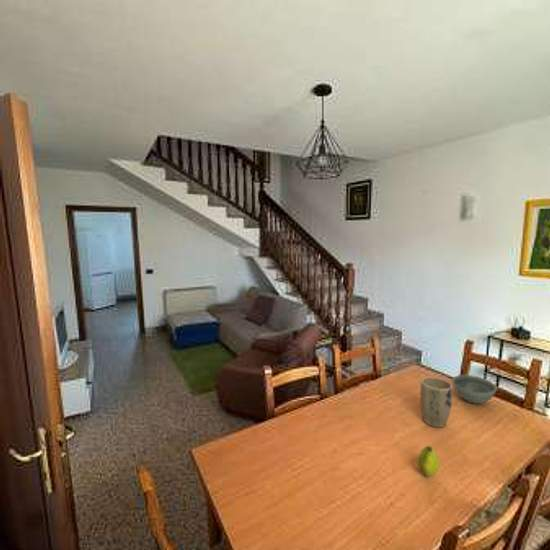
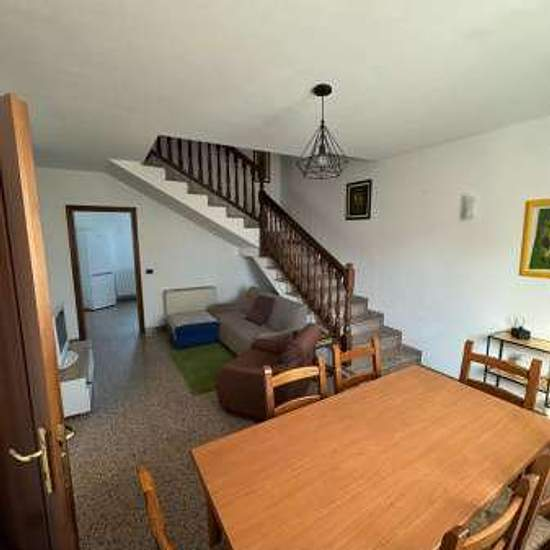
- bowl [451,374,498,405]
- fruit [416,445,441,478]
- plant pot [419,376,454,428]
